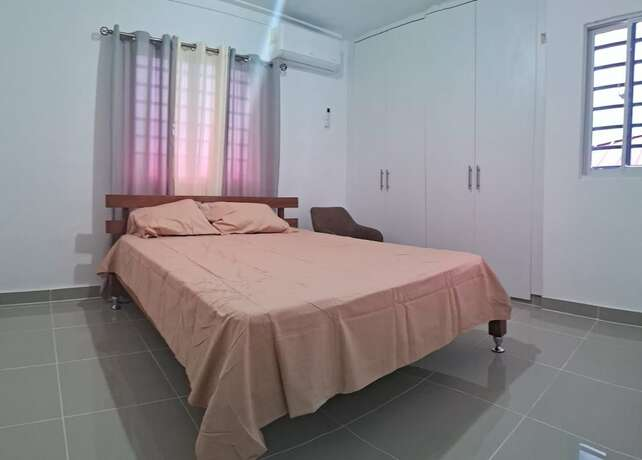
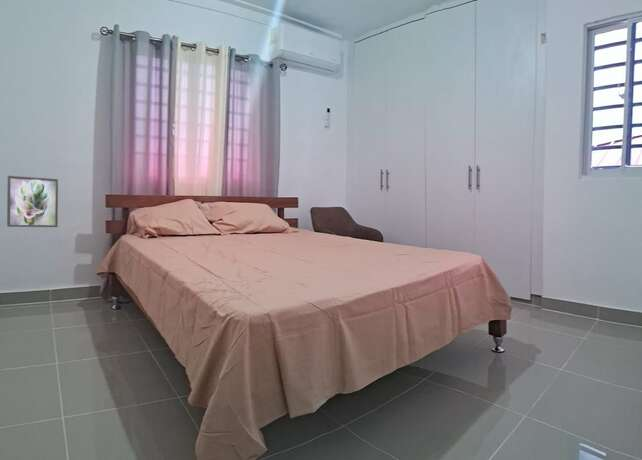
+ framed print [6,175,59,228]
